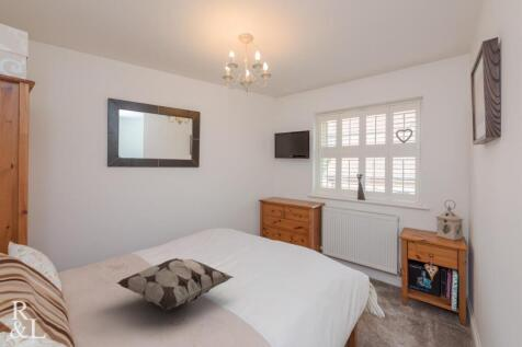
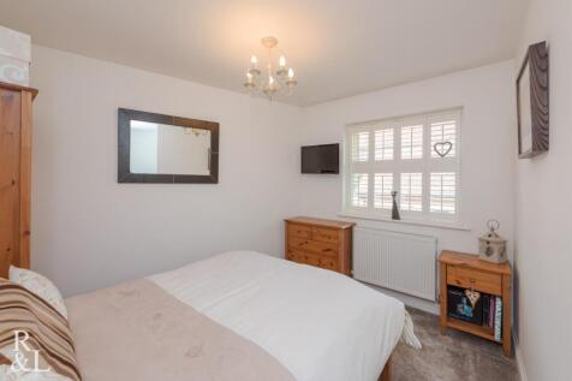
- decorative pillow [115,257,235,312]
